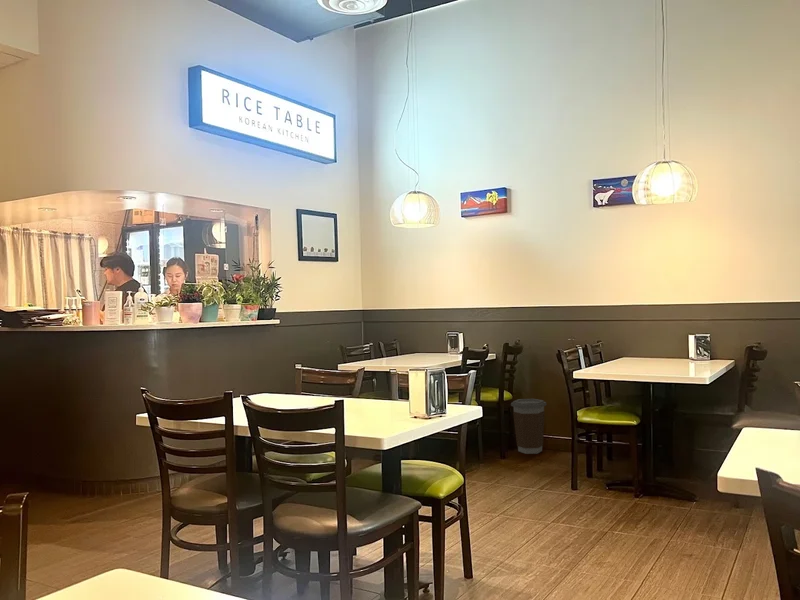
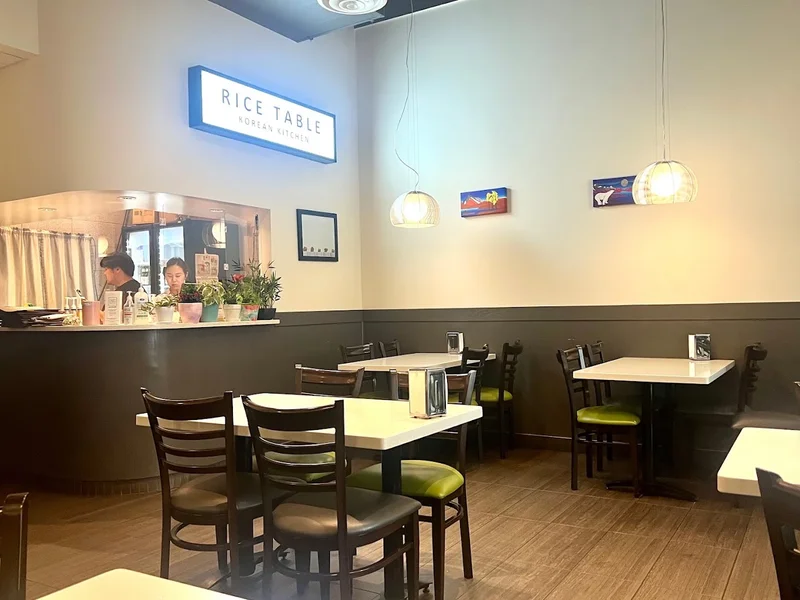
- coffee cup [510,398,547,455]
